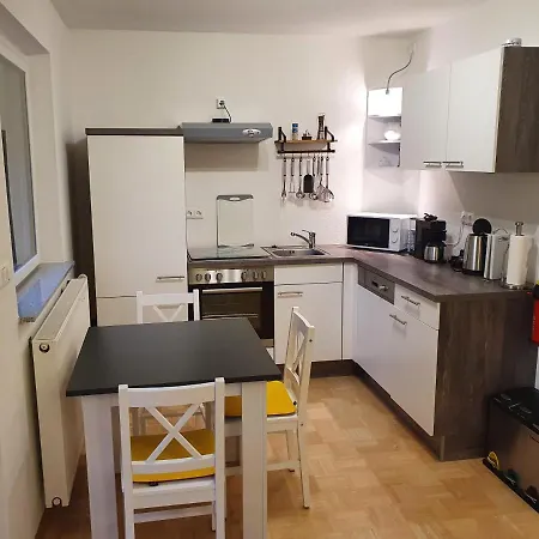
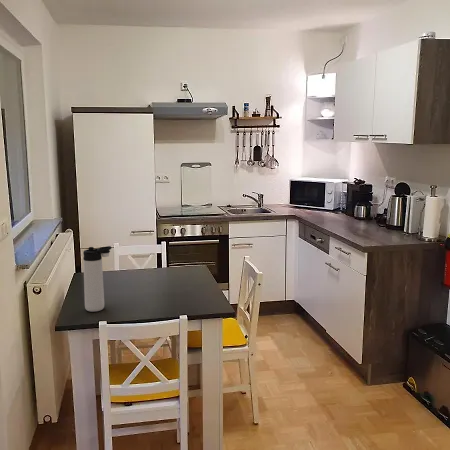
+ thermos bottle [82,245,112,313]
